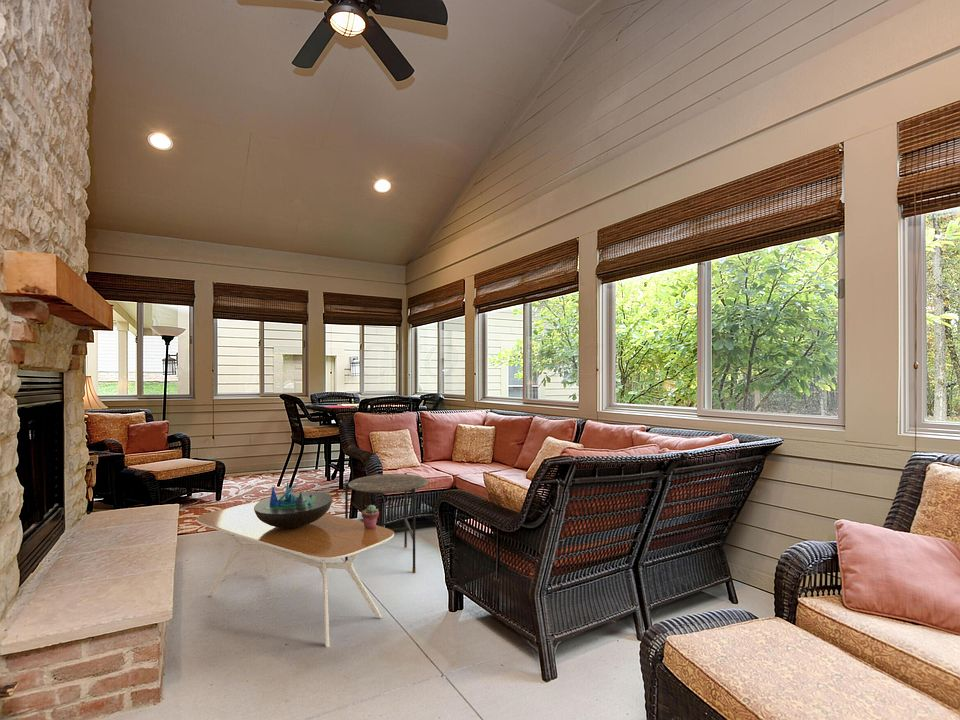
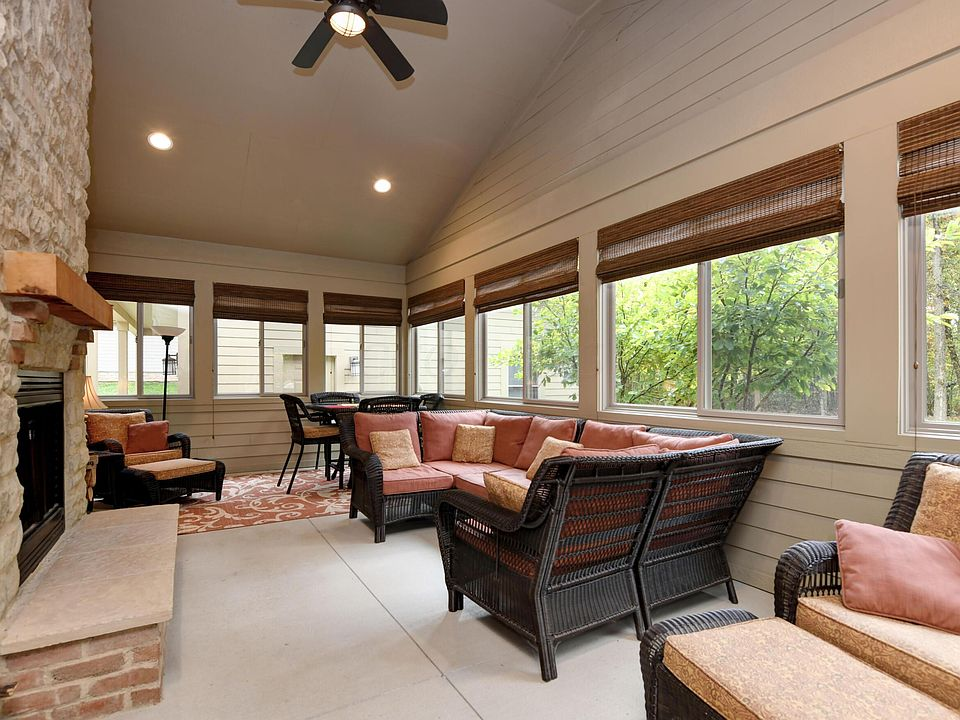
- decorative bowl [254,480,333,528]
- coffee table [195,501,395,648]
- potted succulent [361,504,380,529]
- side table [344,472,430,574]
